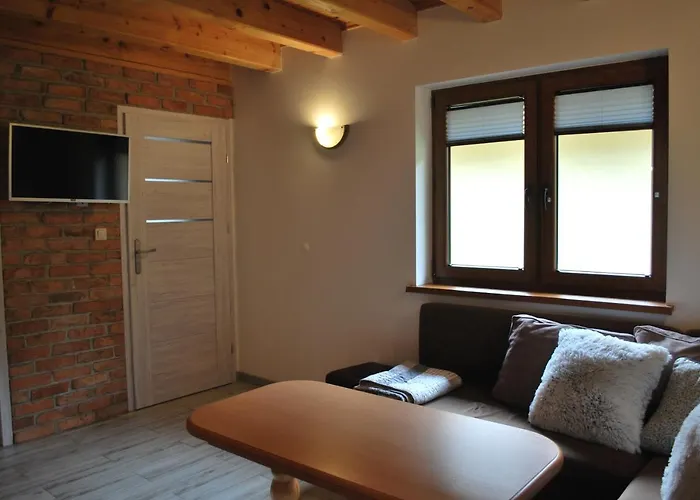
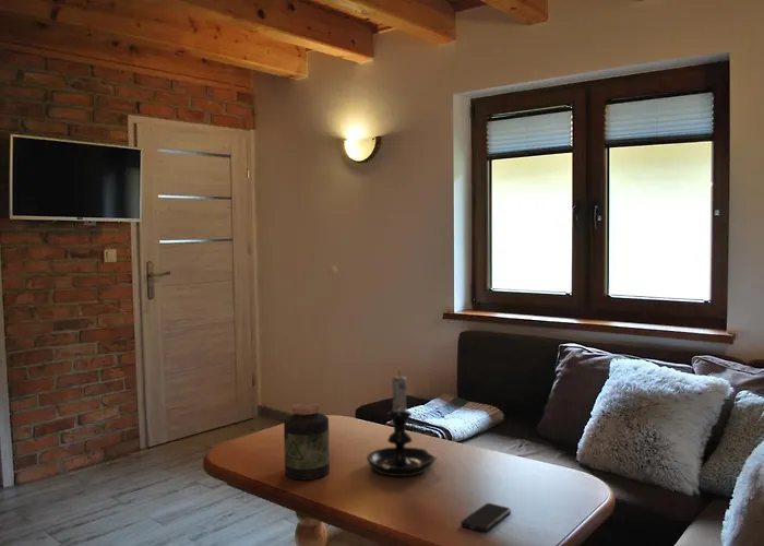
+ candle holder [366,369,438,477]
+ smartphone [459,502,512,533]
+ jar [283,402,331,480]
